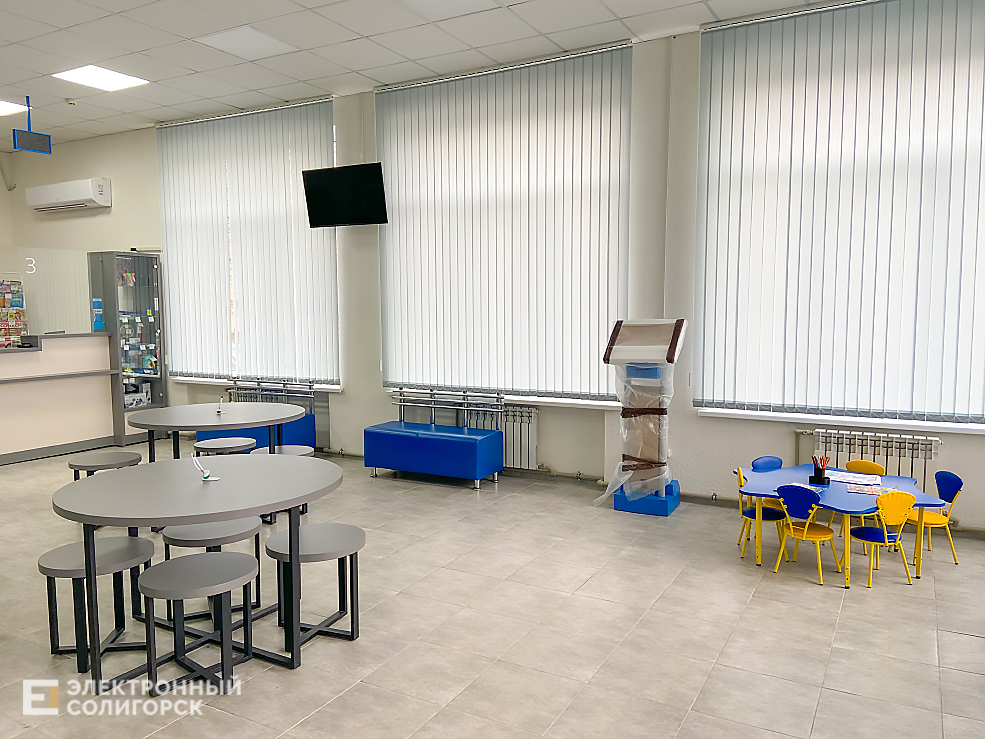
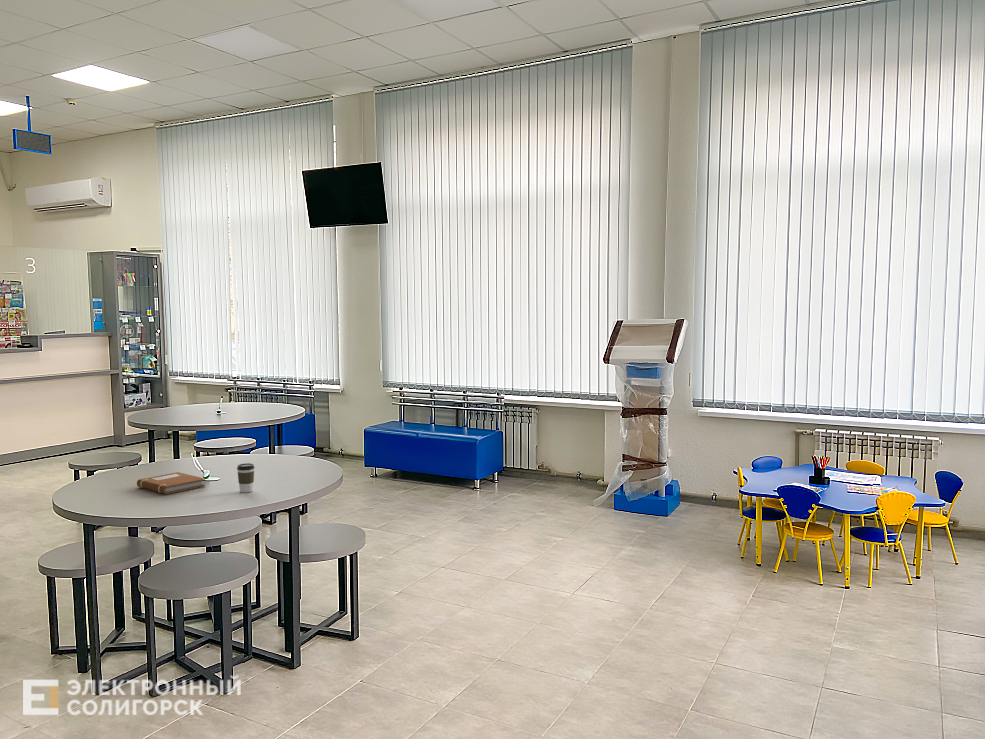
+ coffee cup [236,462,256,493]
+ notebook [136,471,207,495]
